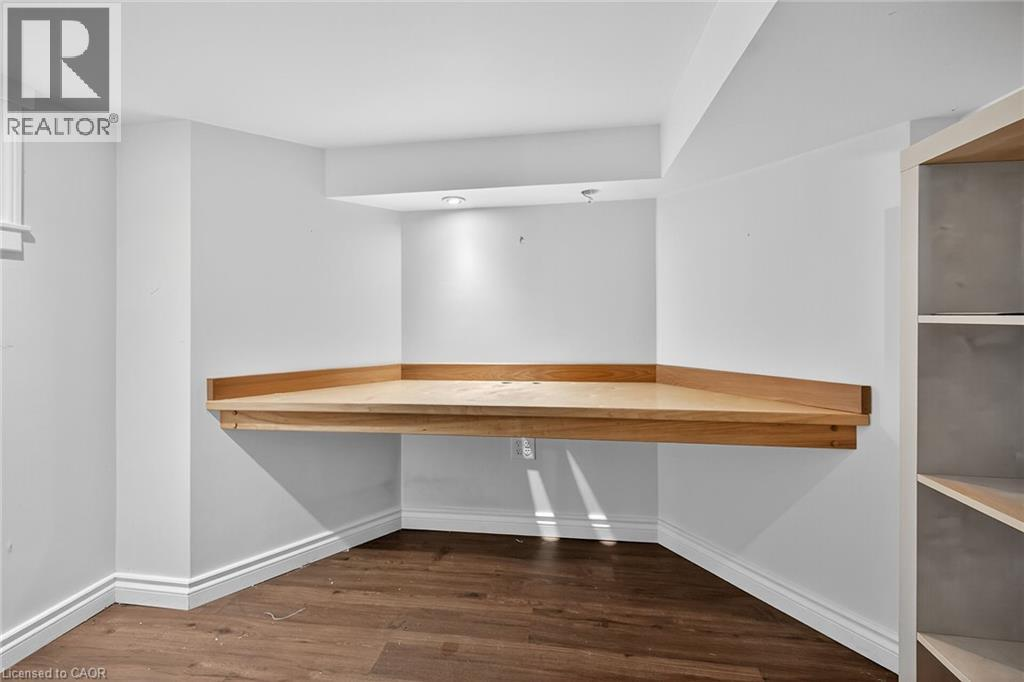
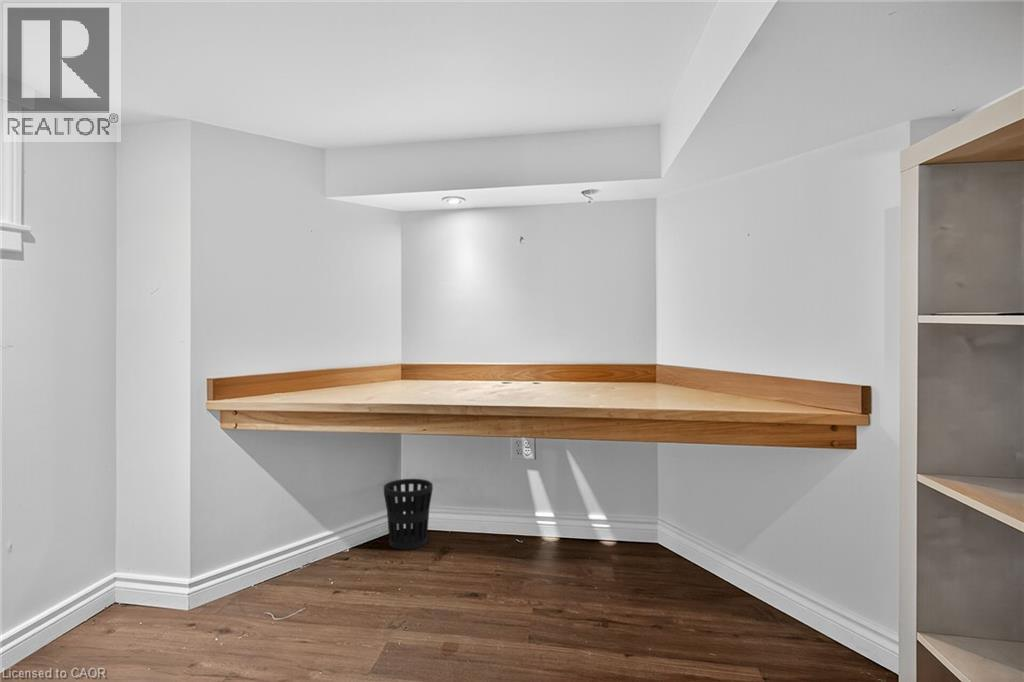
+ wastebasket [383,478,434,551]
